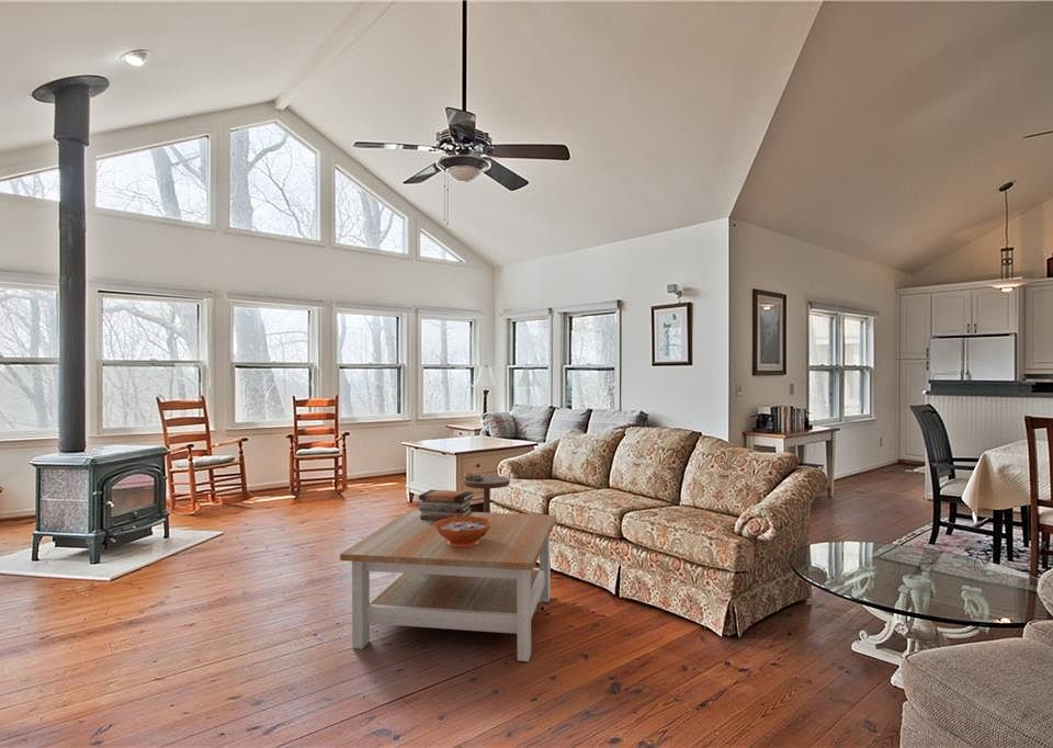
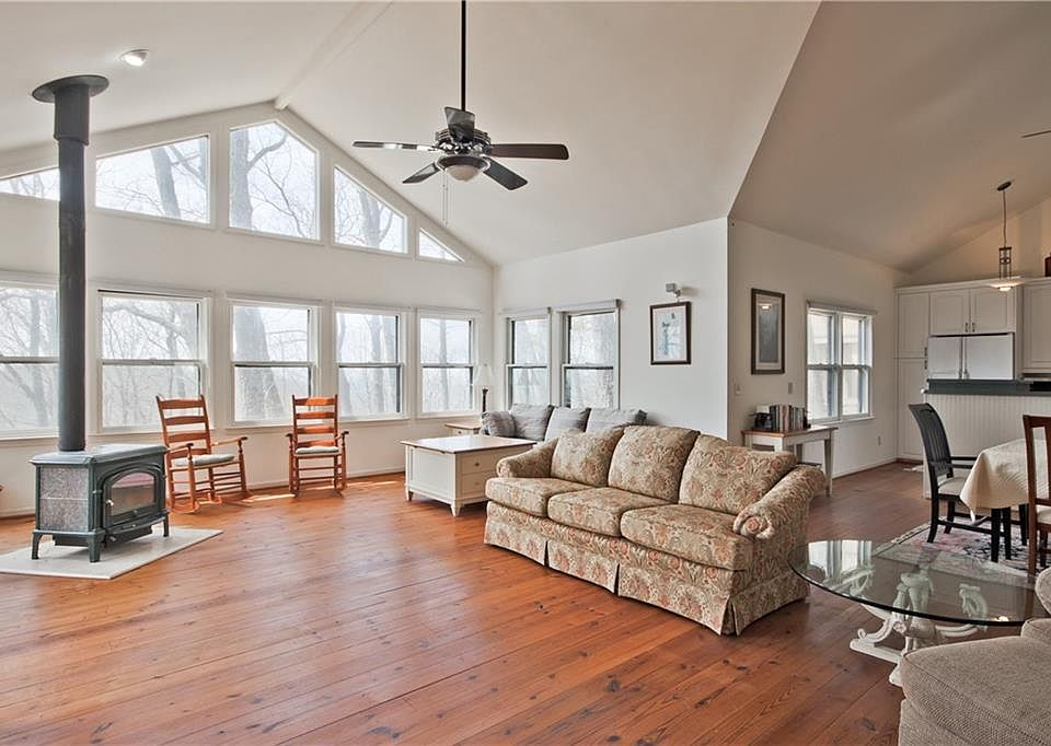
- book stack [418,489,475,521]
- side table [463,472,510,513]
- coffee table [339,509,557,662]
- decorative bowl [435,517,491,546]
